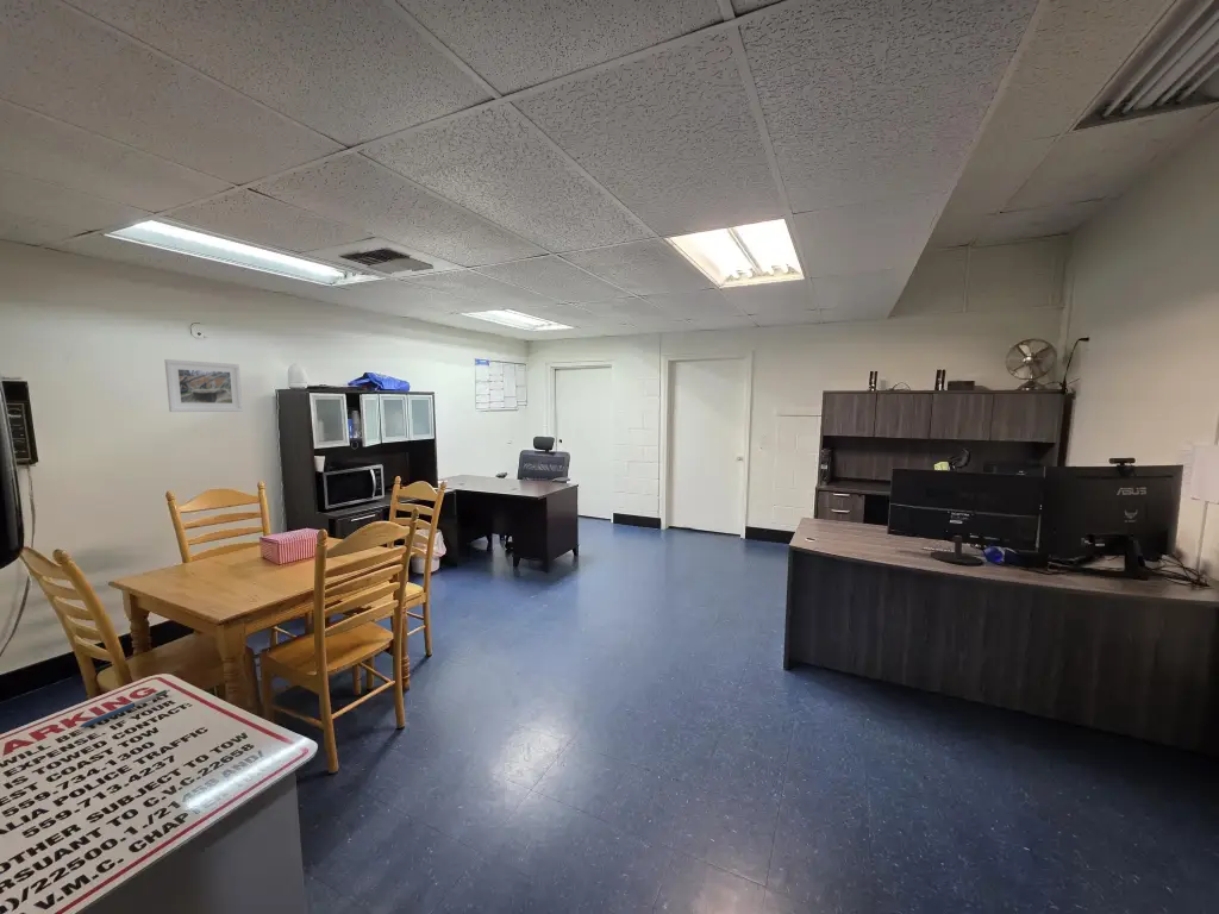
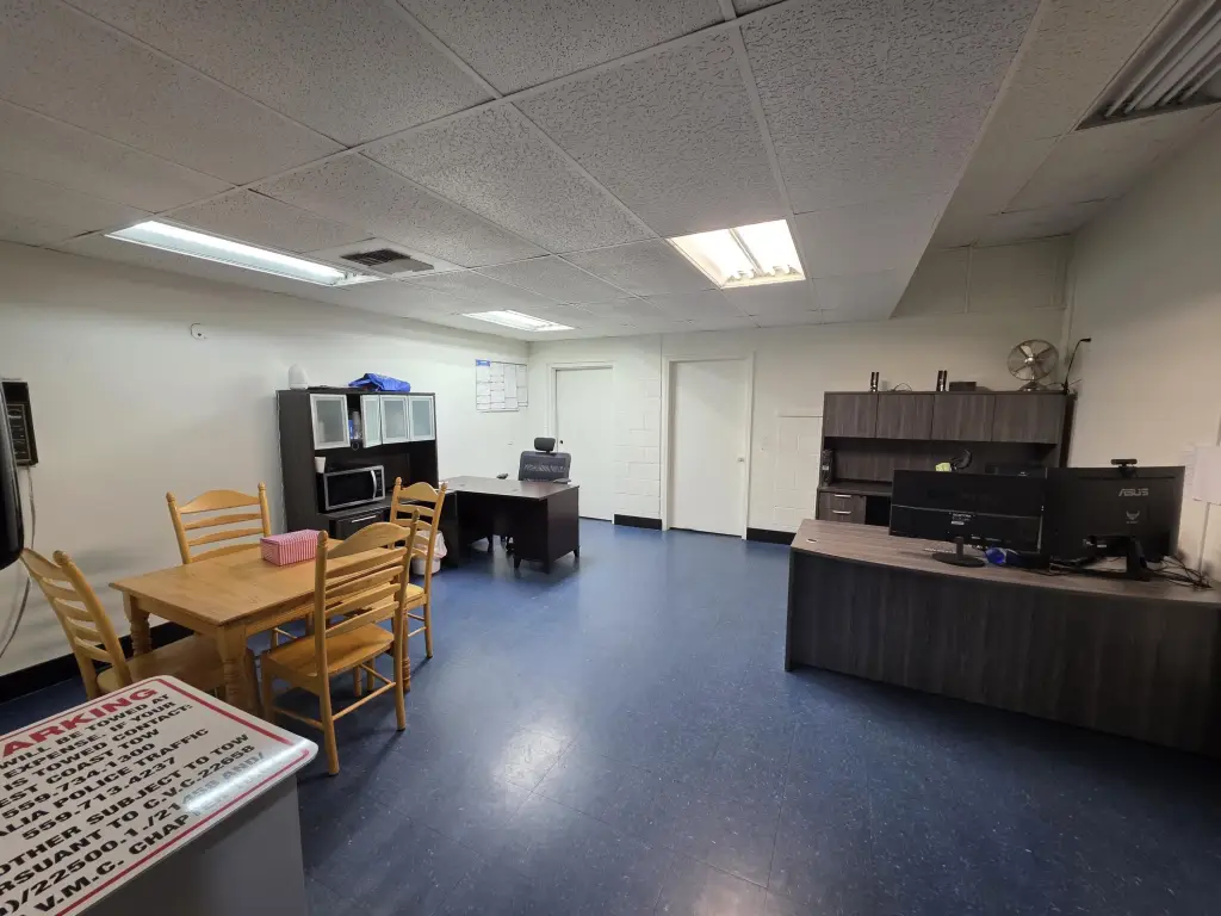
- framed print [164,358,244,413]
- pen [77,688,171,730]
